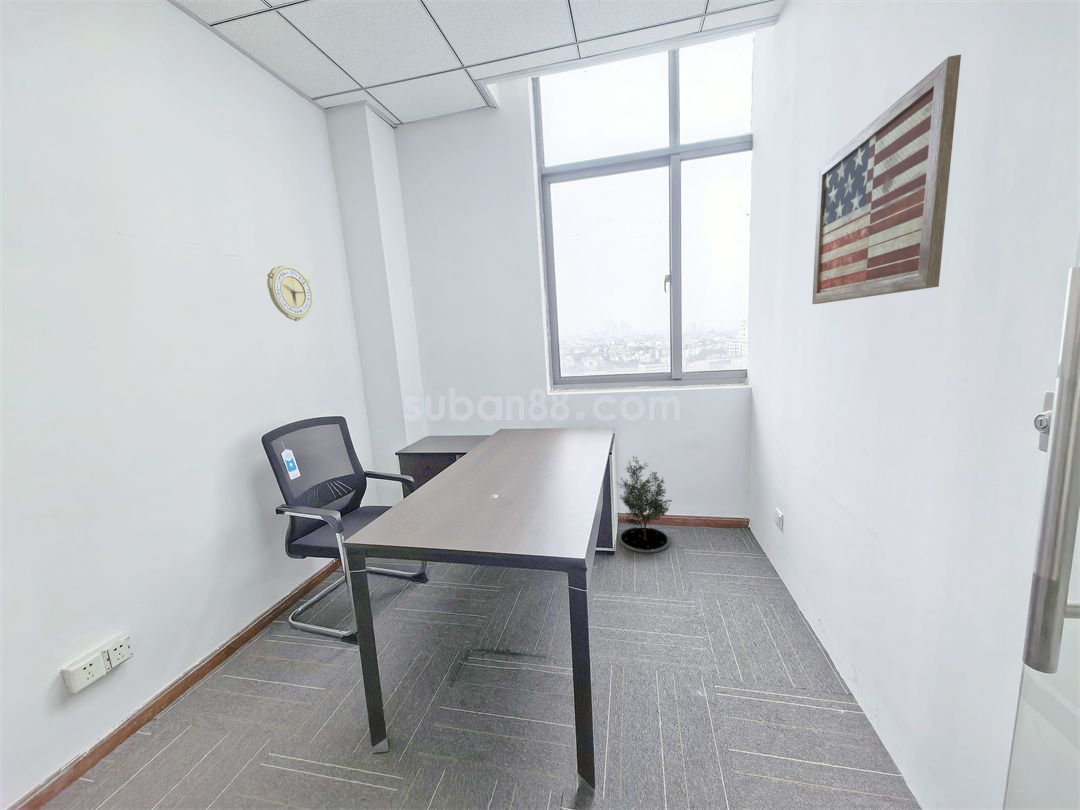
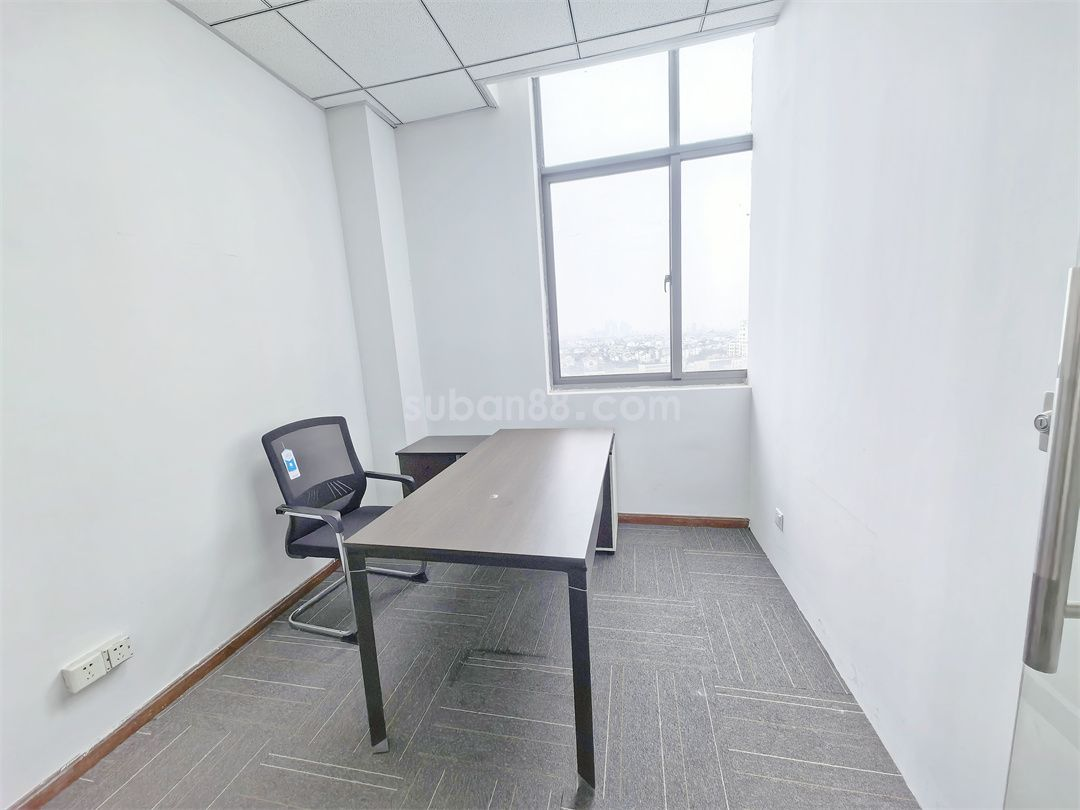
- wall clock [266,265,314,322]
- wall art [811,53,962,305]
- potted tree [615,455,673,554]
